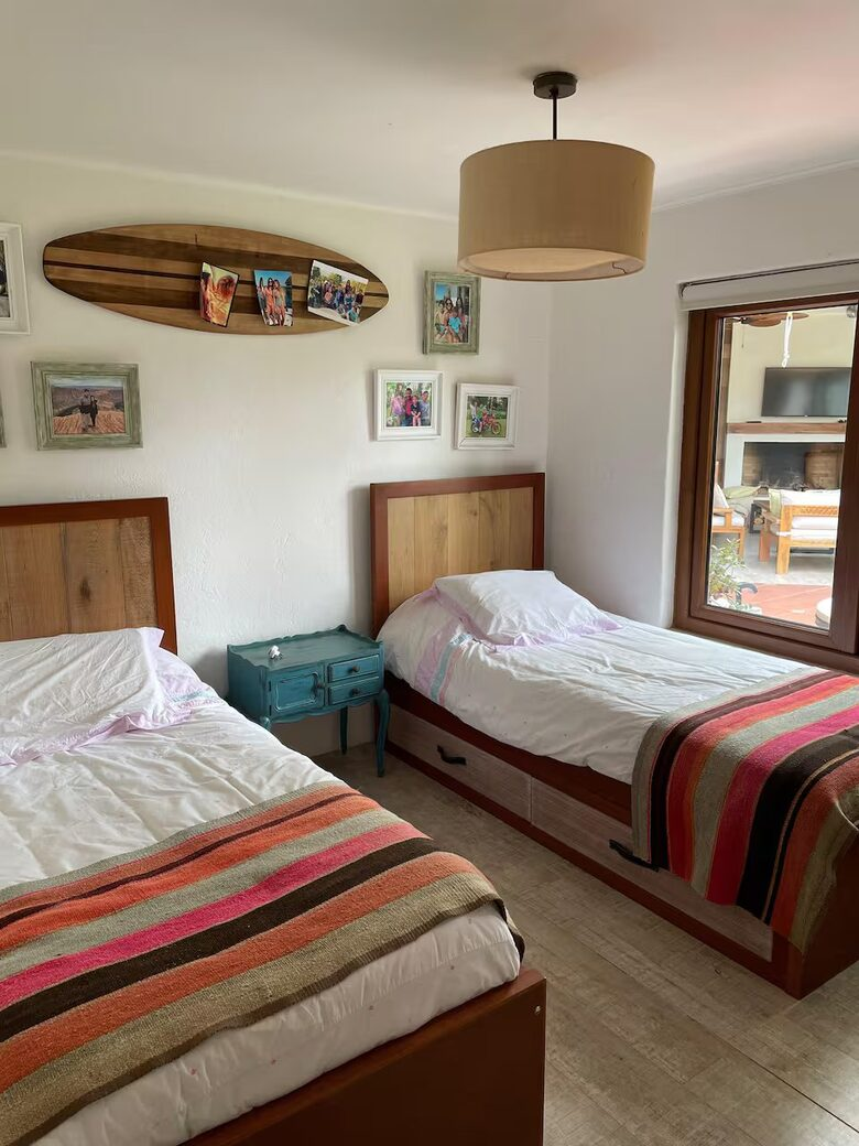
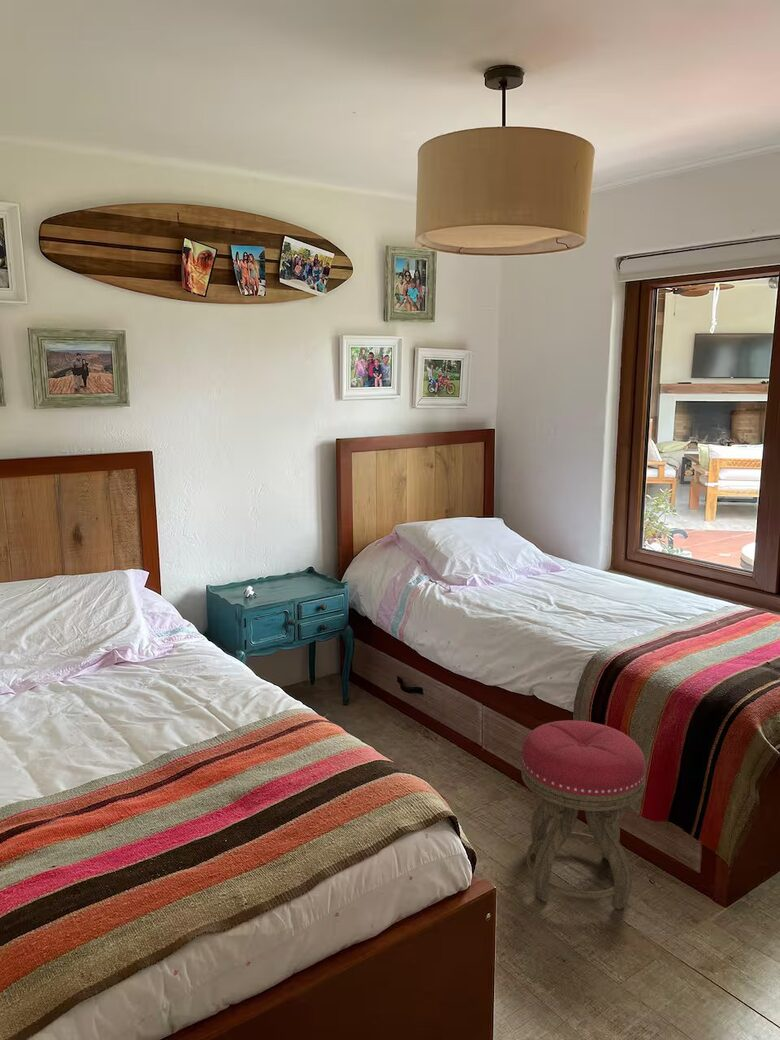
+ stool [520,719,647,910]
